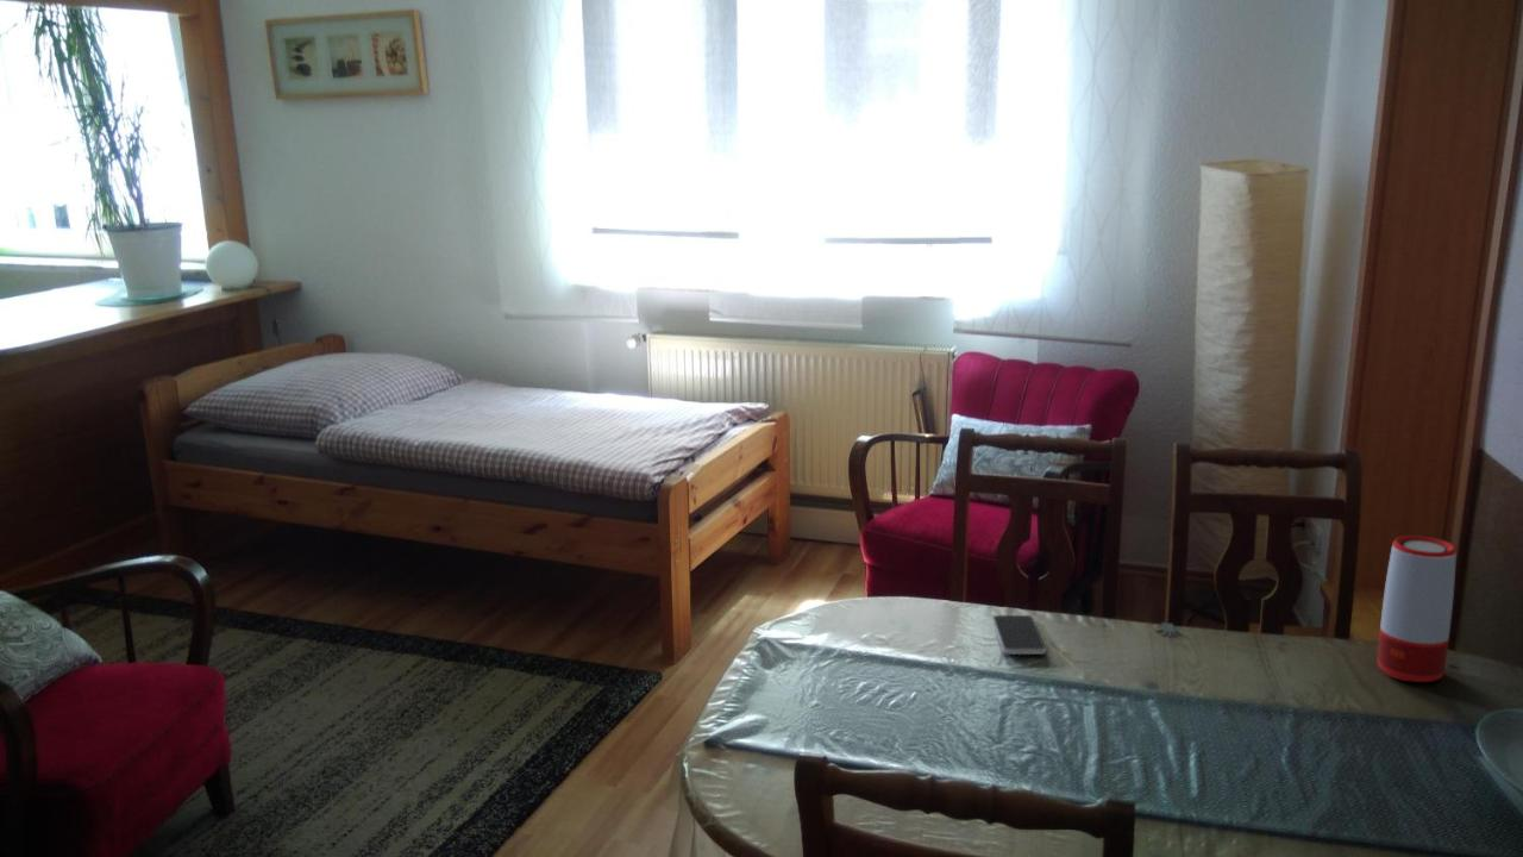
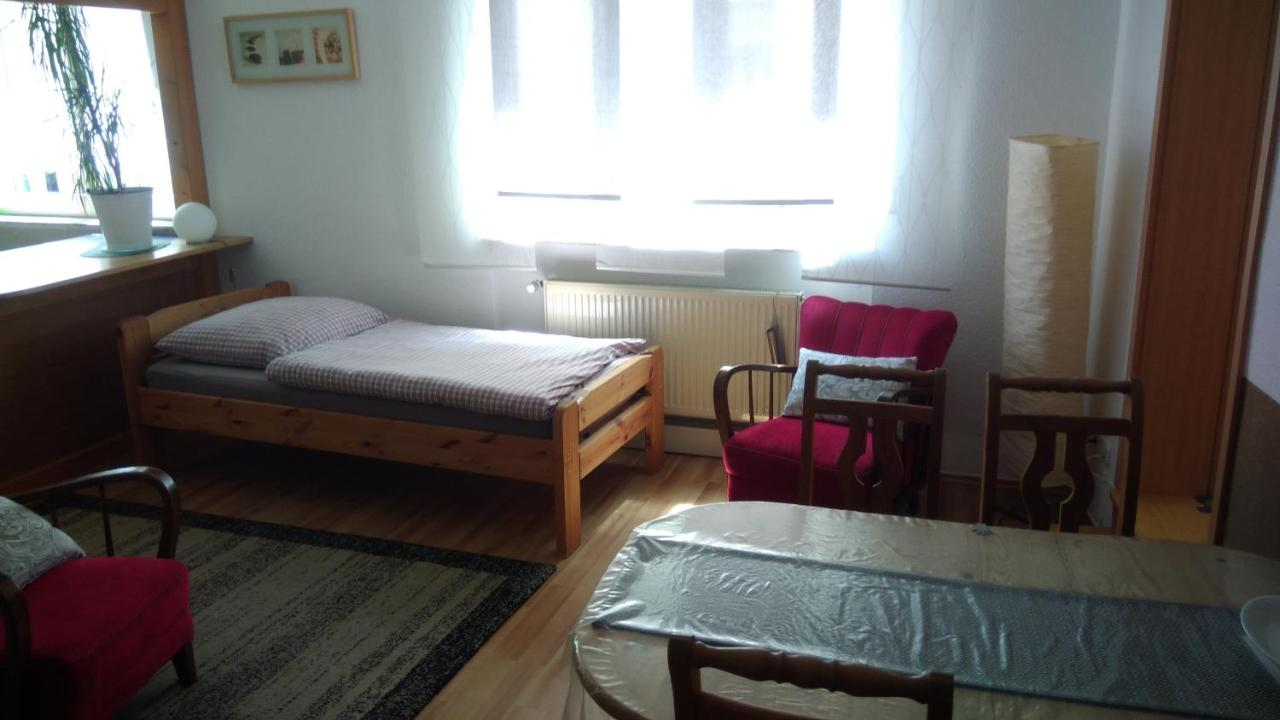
- smartphone [991,614,1047,656]
- speaker [1377,534,1458,683]
